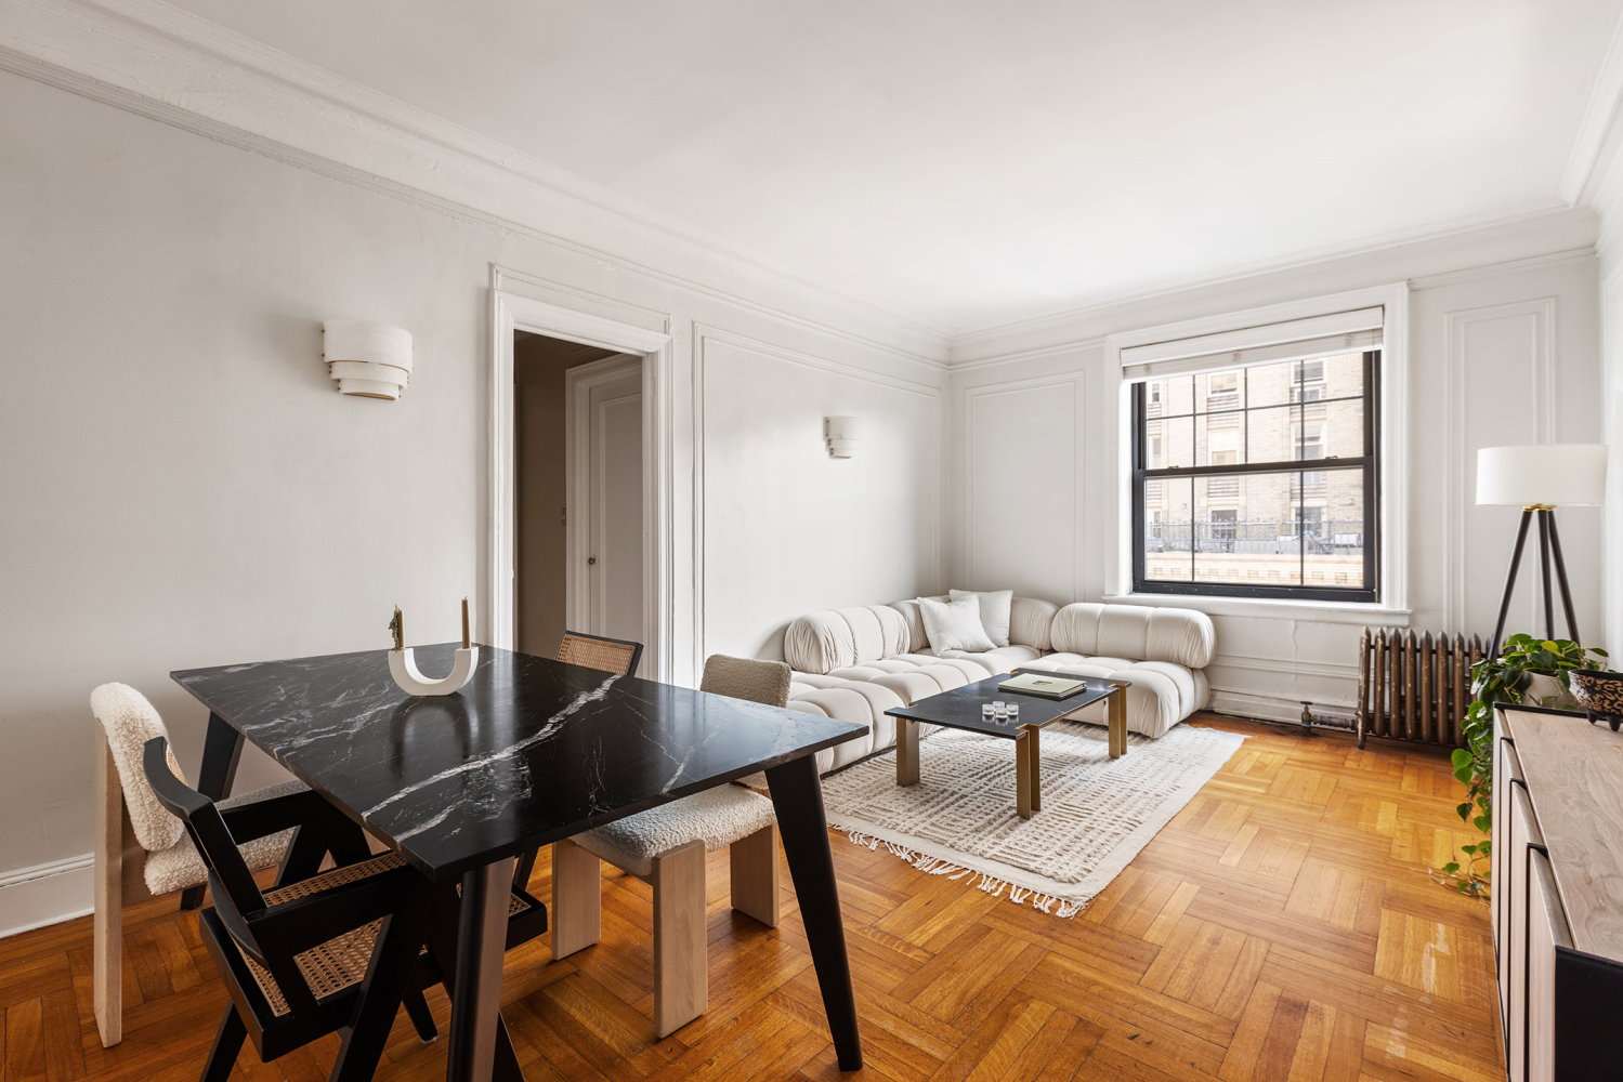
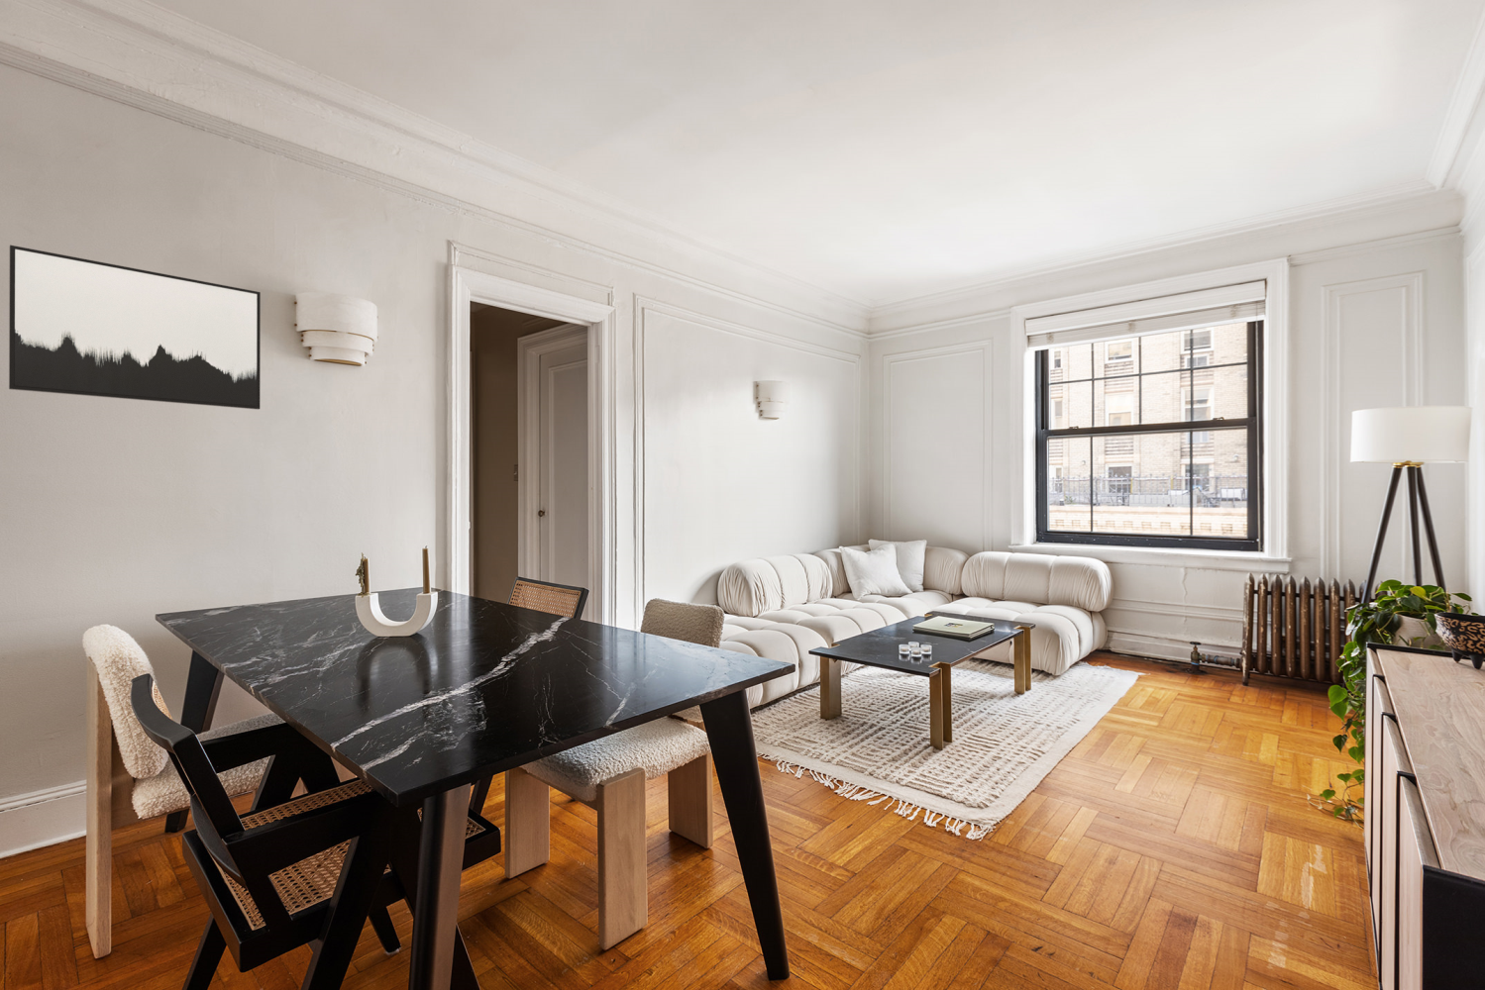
+ wall art [8,244,262,410]
